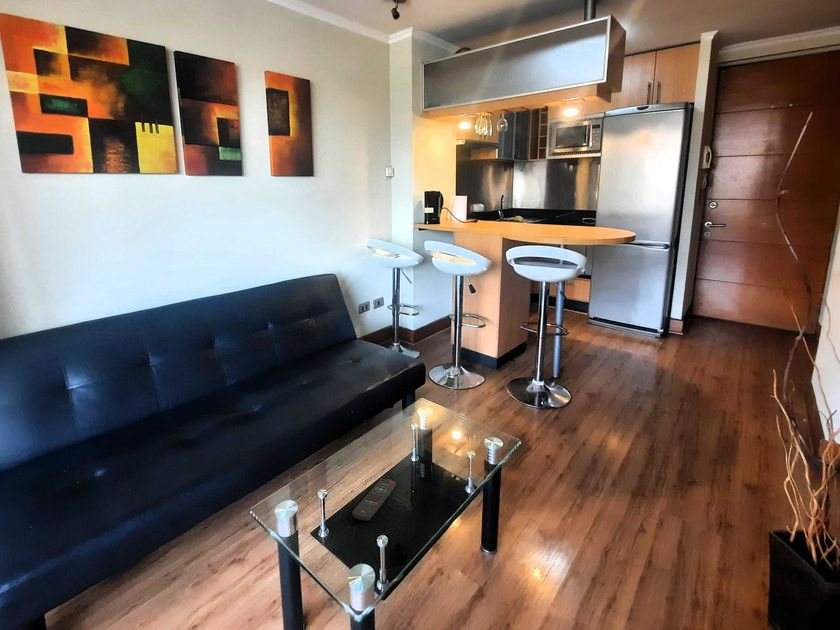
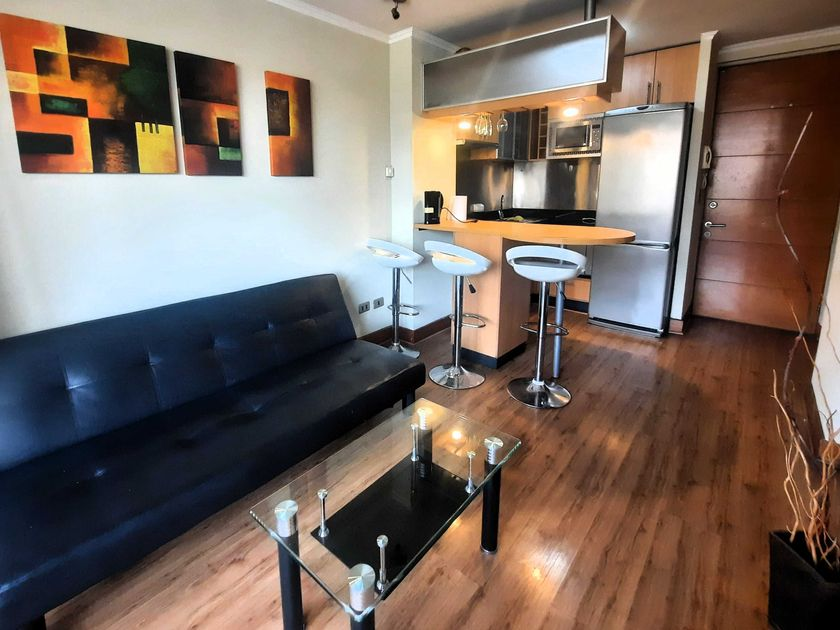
- remote control [351,478,397,521]
